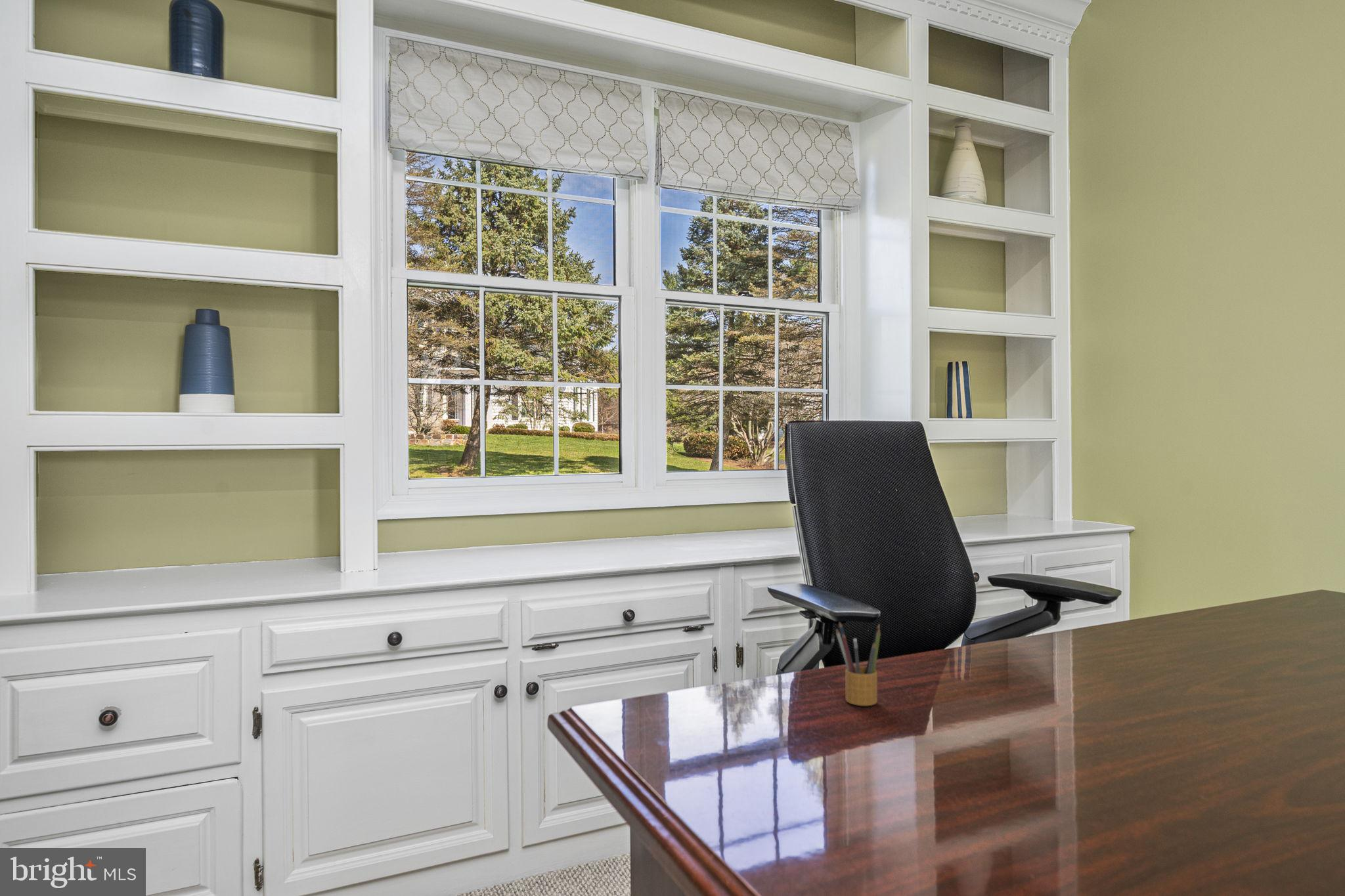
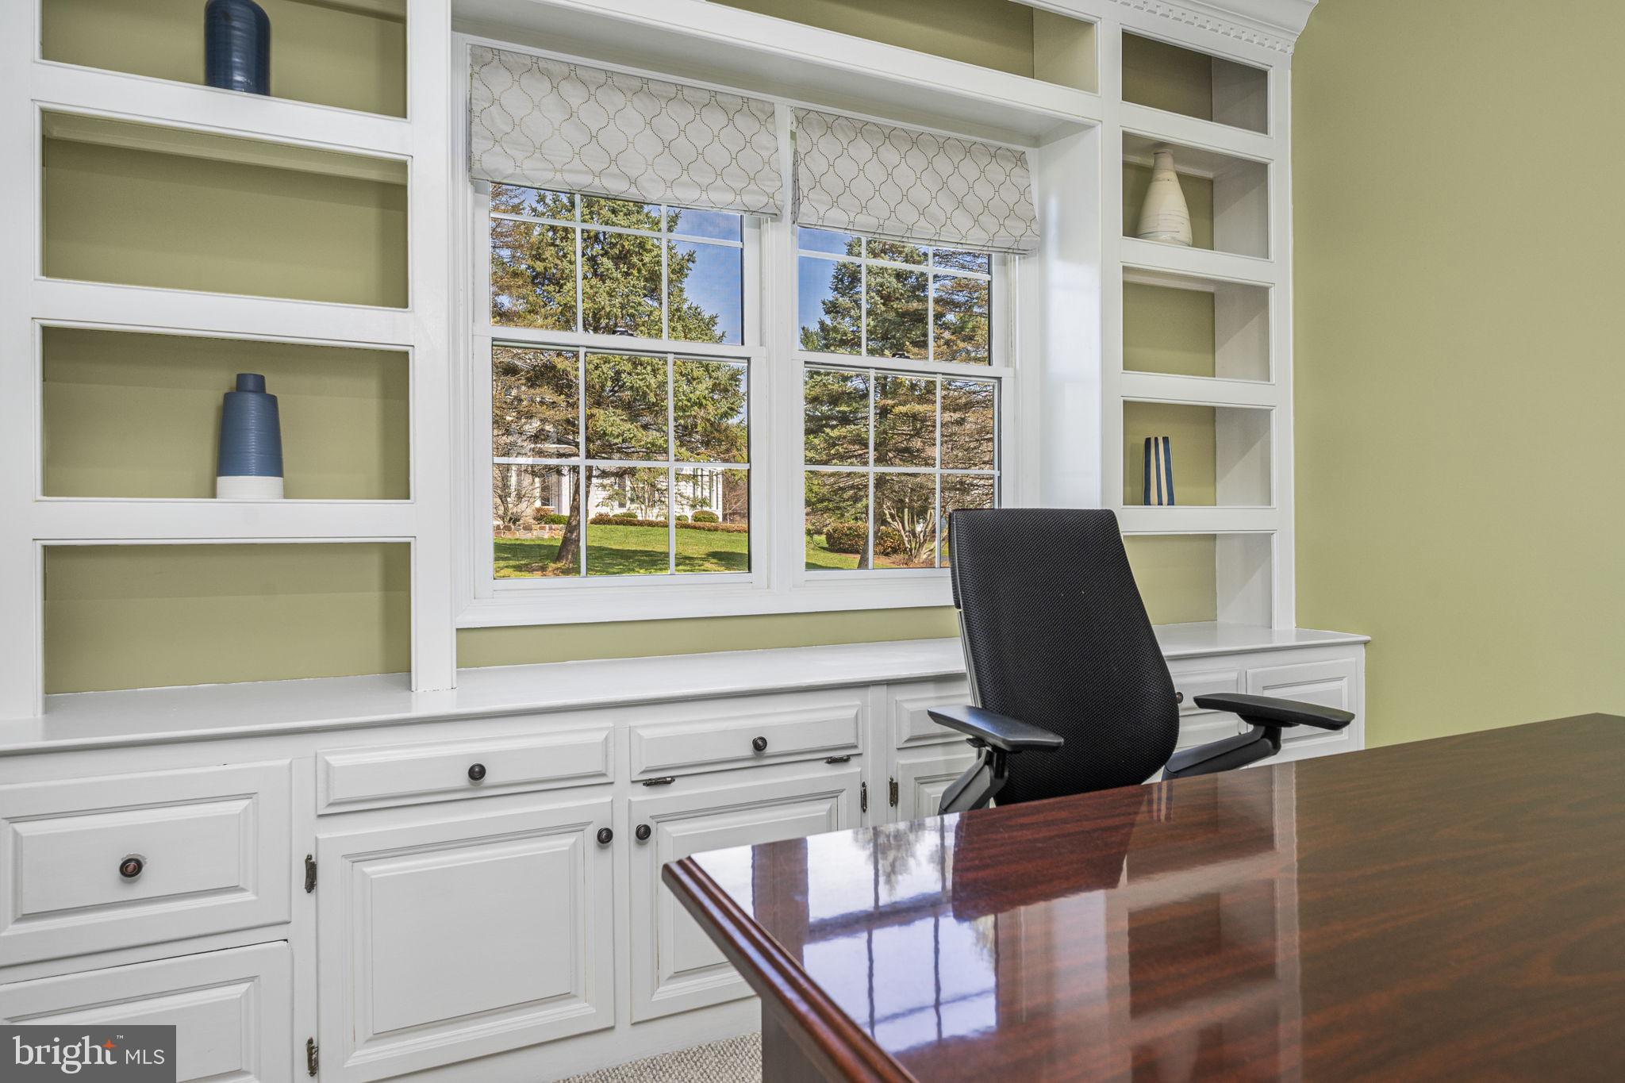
- pencil box [835,621,881,706]
